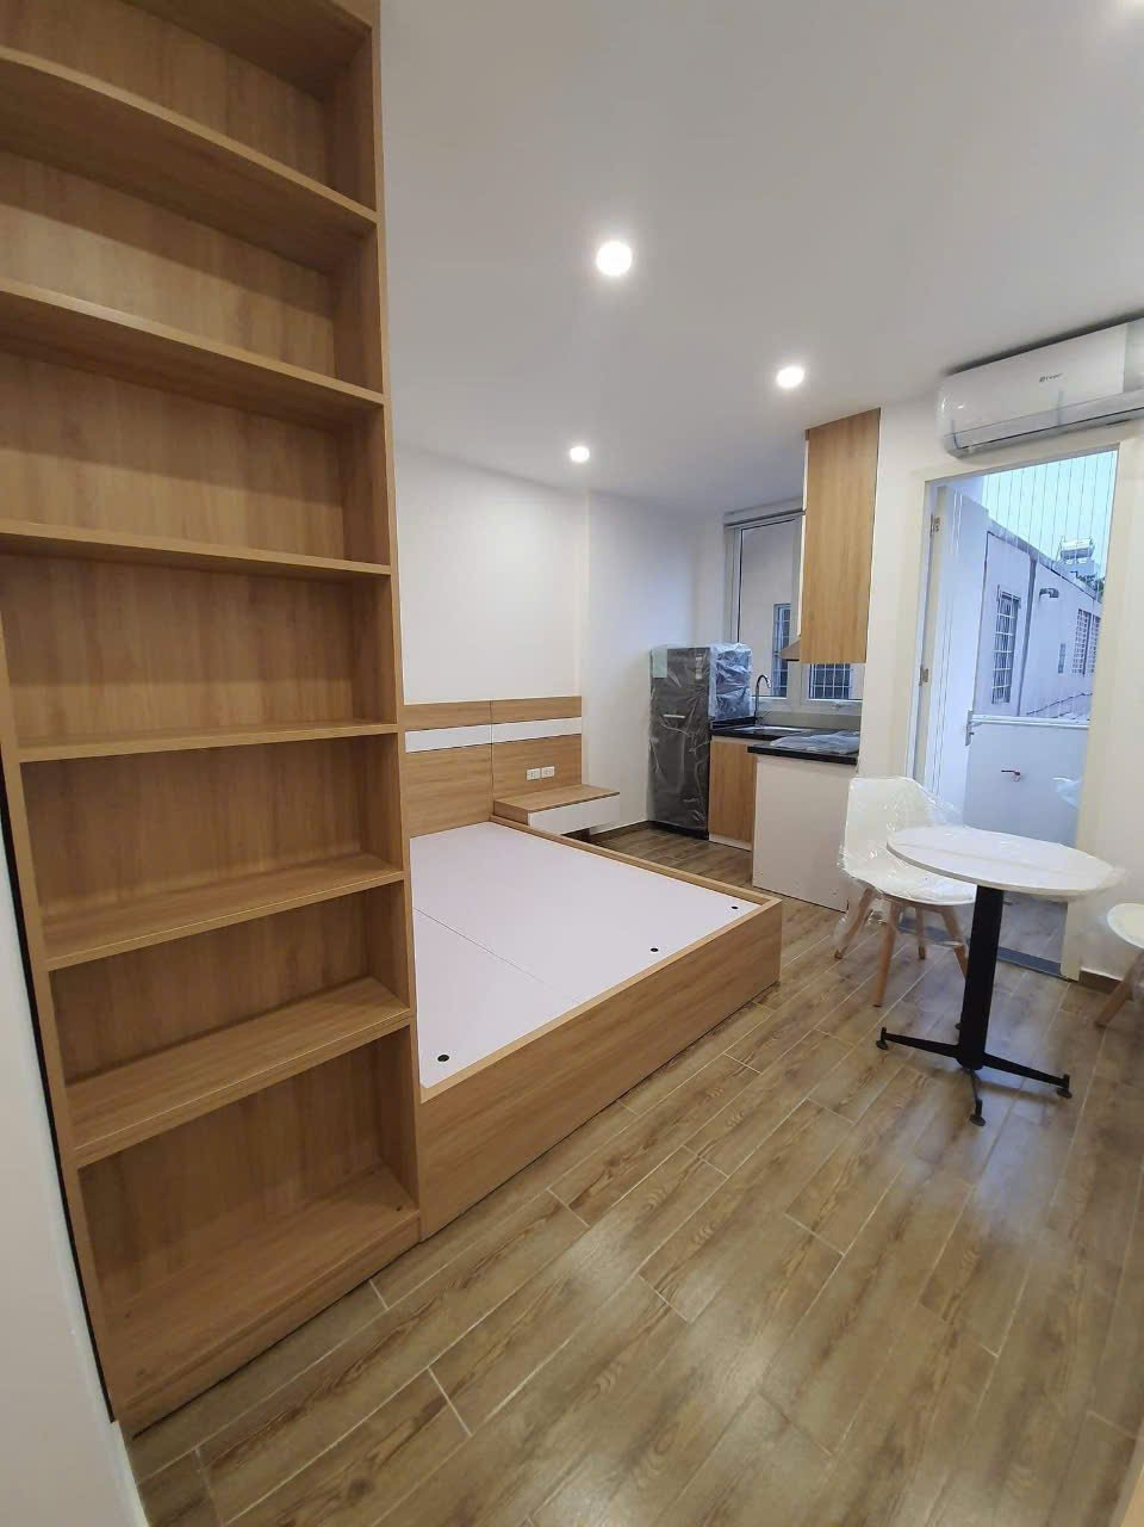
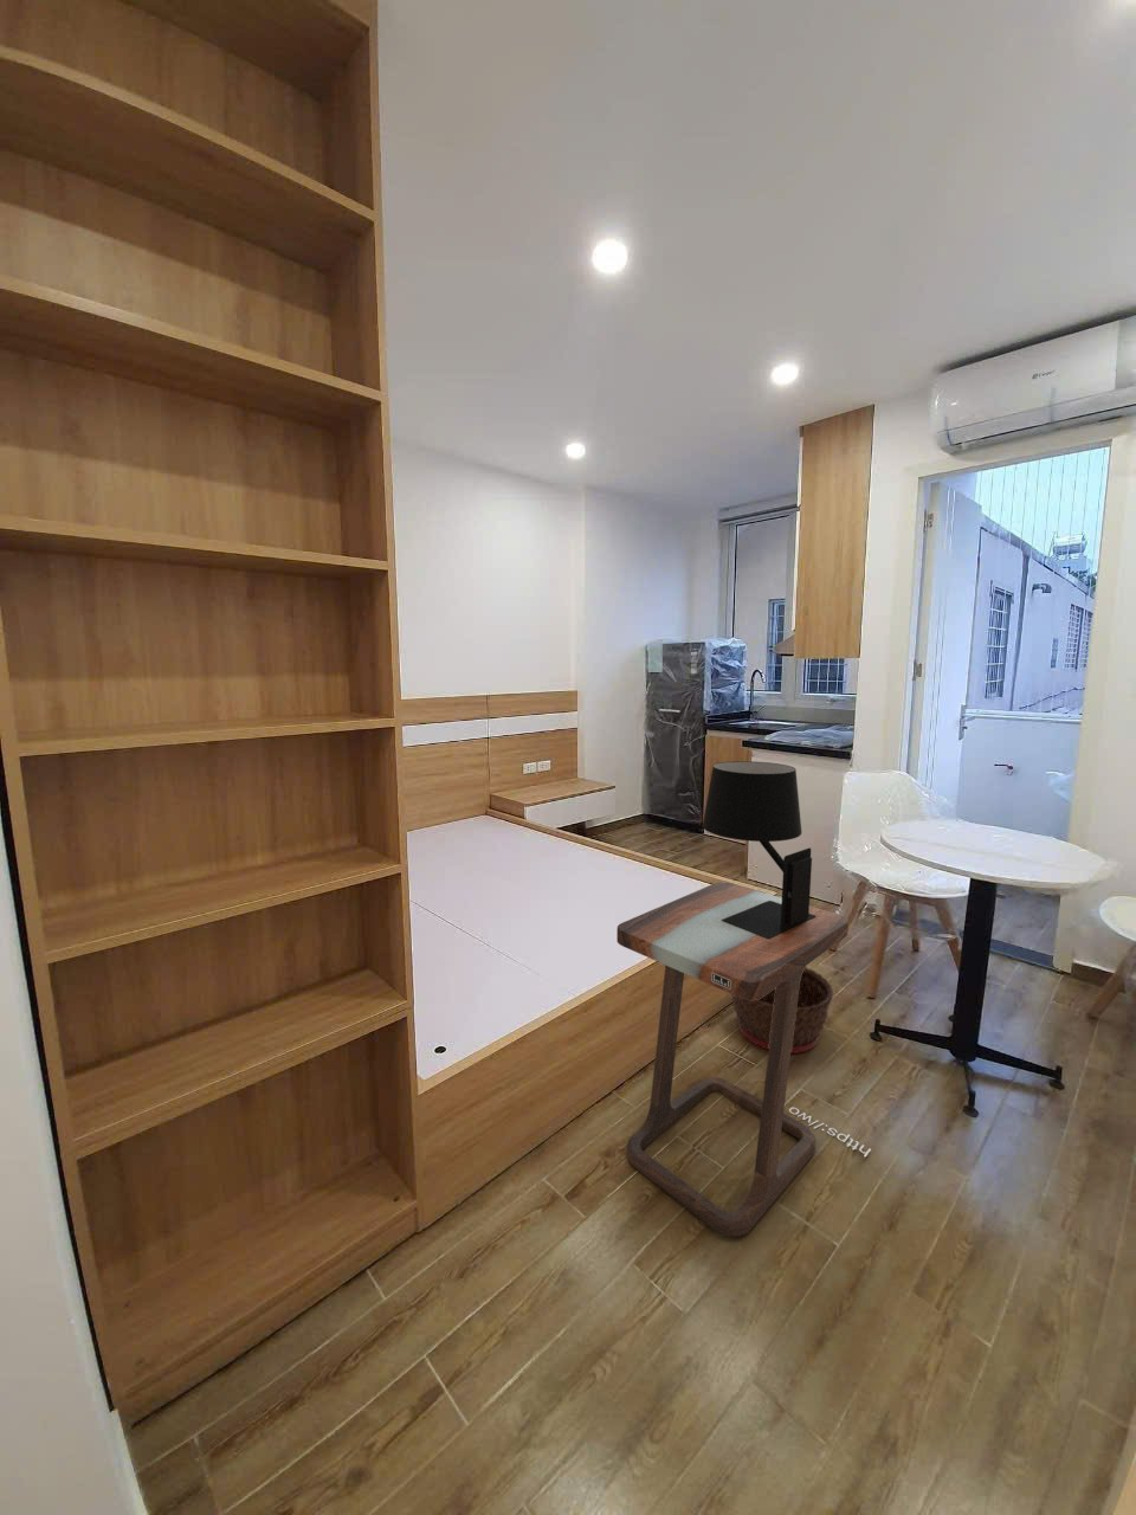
+ table lamp [702,760,816,939]
+ side table [616,880,872,1238]
+ basket [731,966,834,1055]
